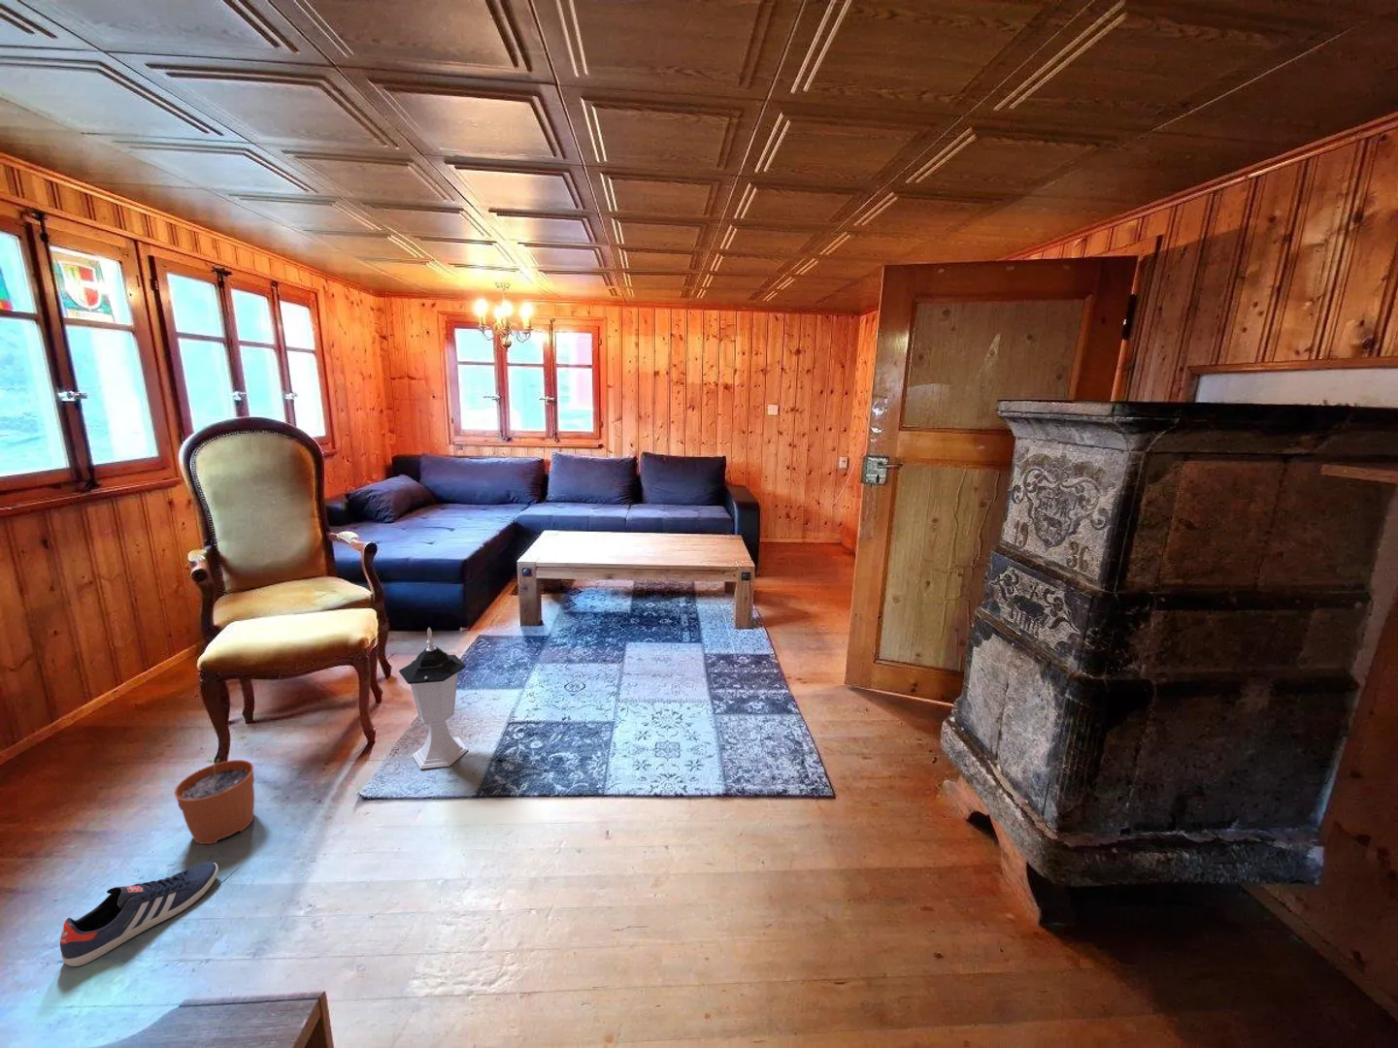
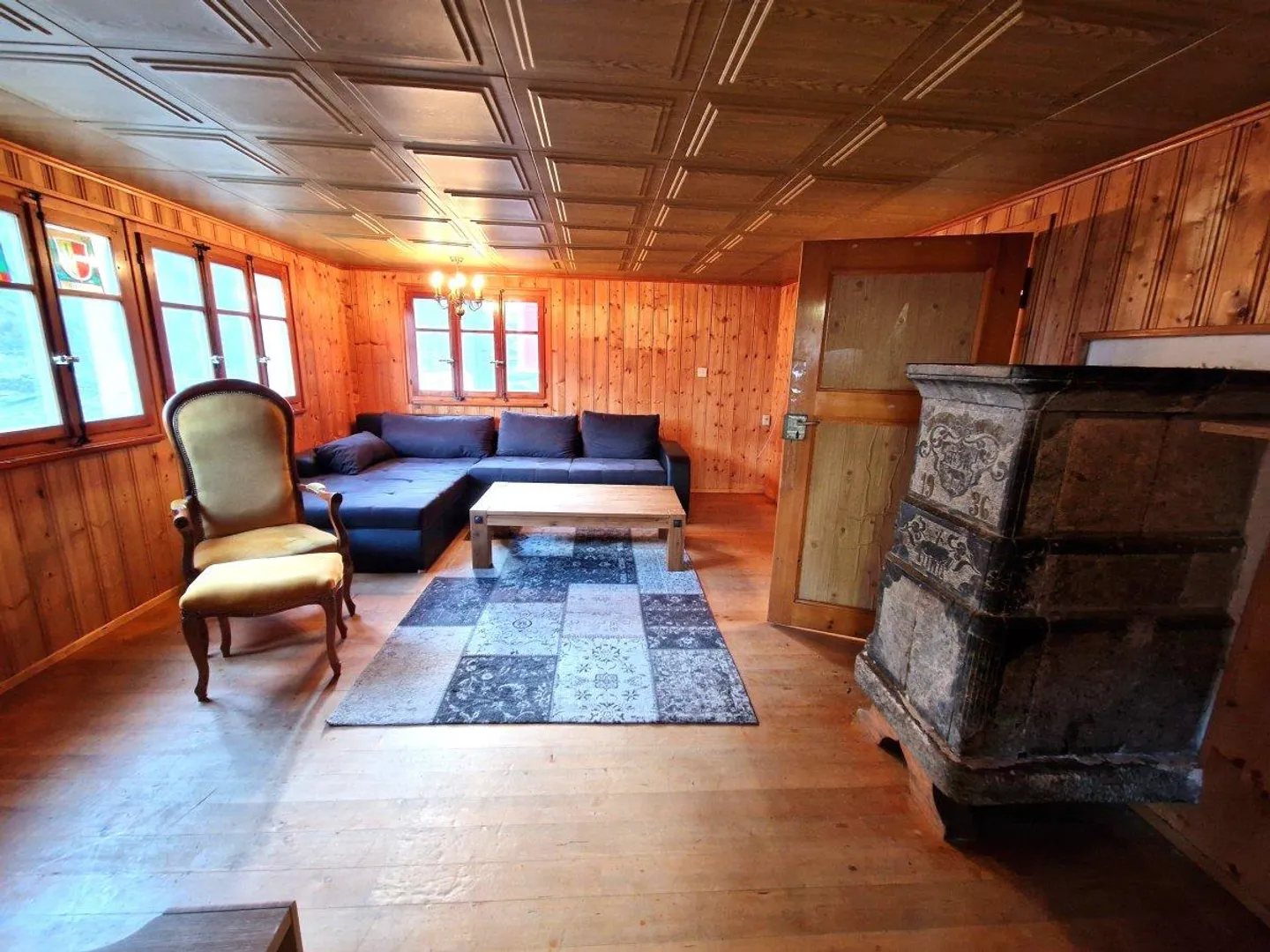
- plant pot [173,757,255,845]
- sneaker [59,861,219,968]
- lantern [398,626,469,771]
